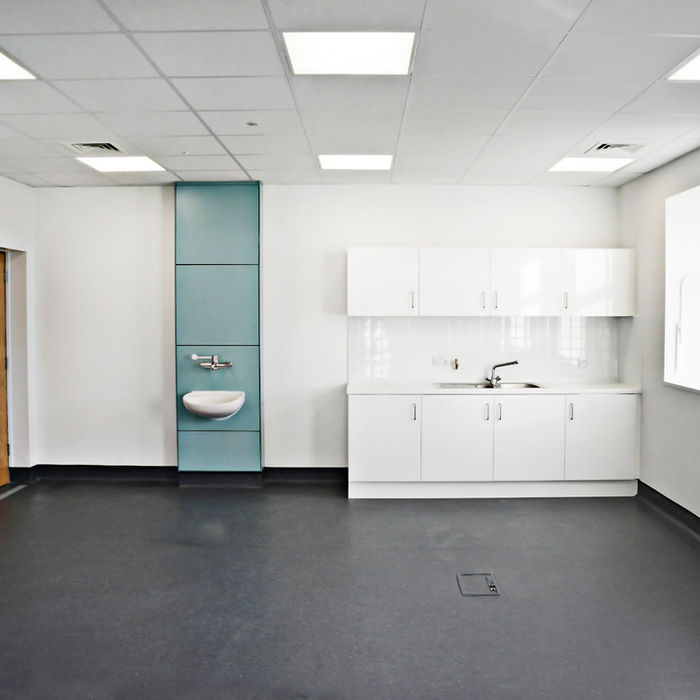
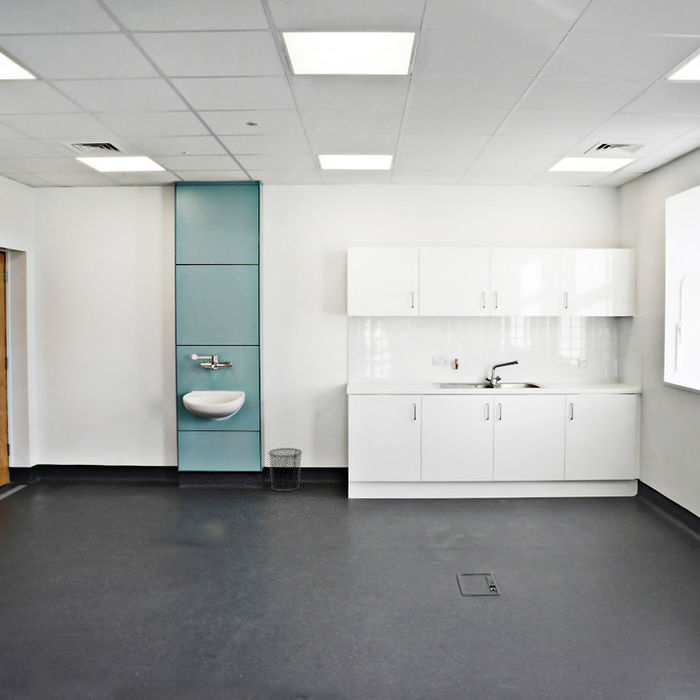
+ waste bin [267,447,303,492]
